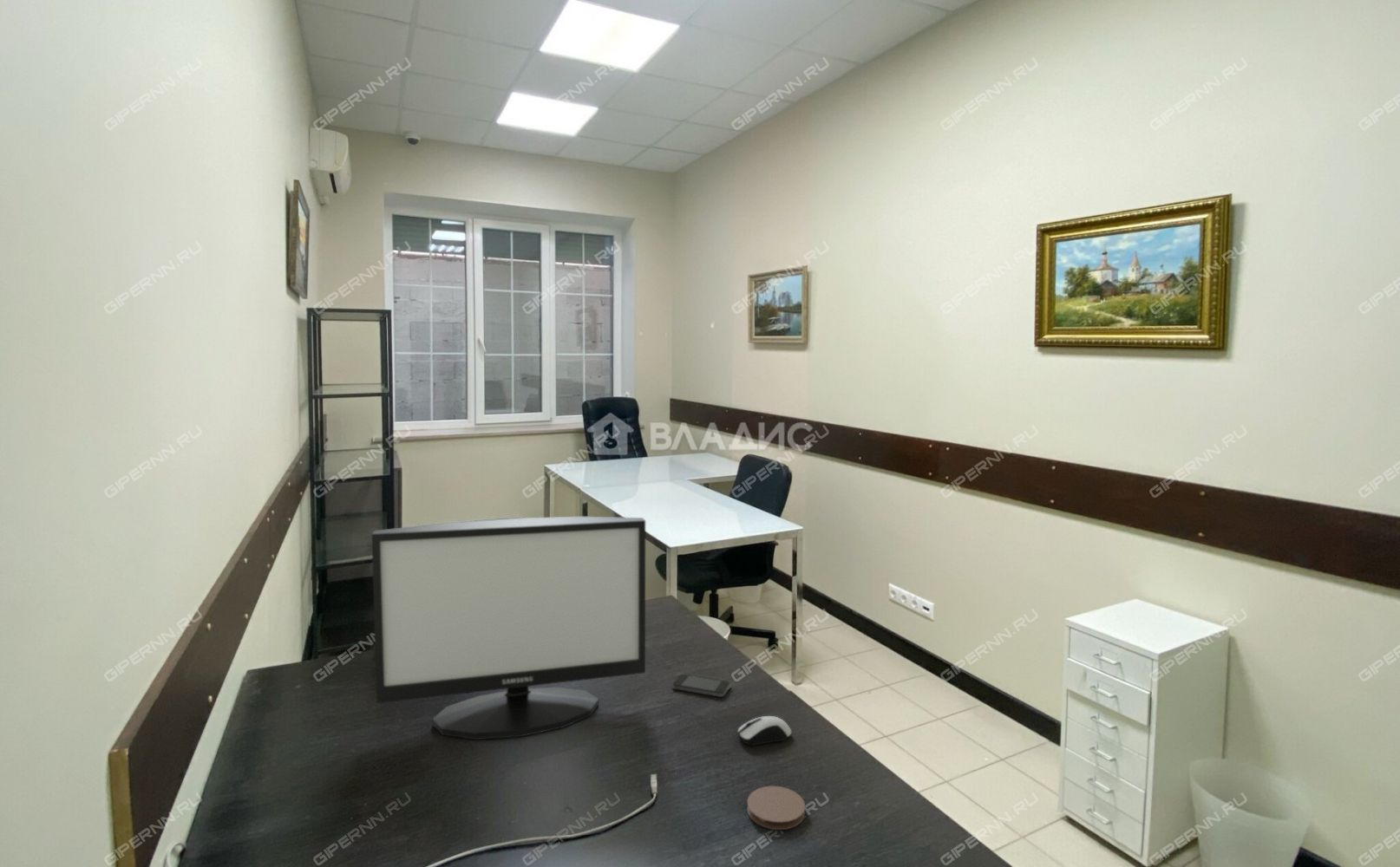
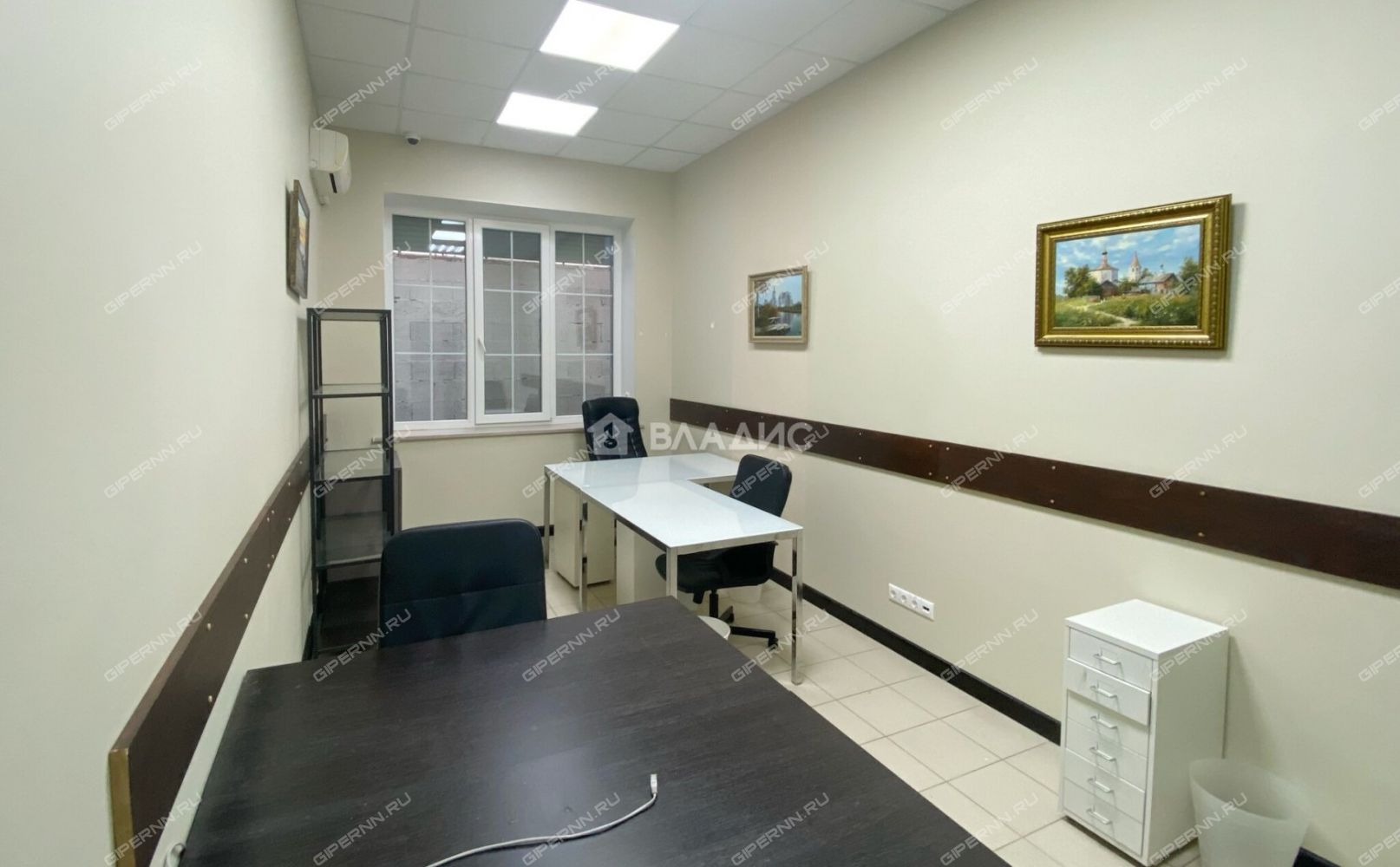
- computer mouse [737,715,792,746]
- smartphone [671,674,731,698]
- coaster [746,786,806,831]
- monitor [371,516,646,740]
